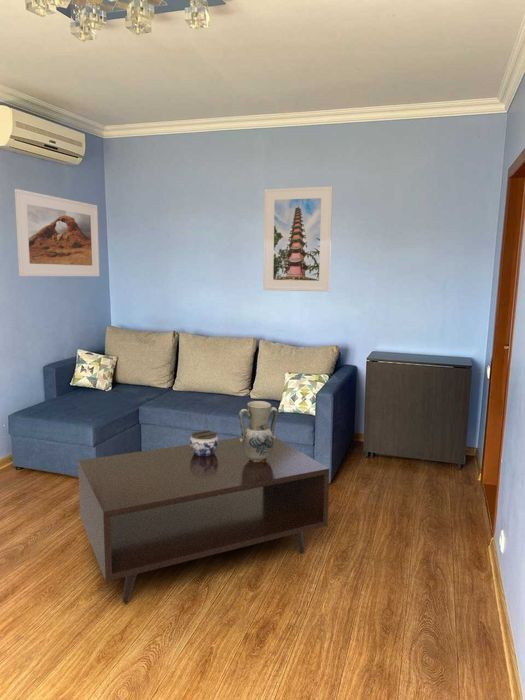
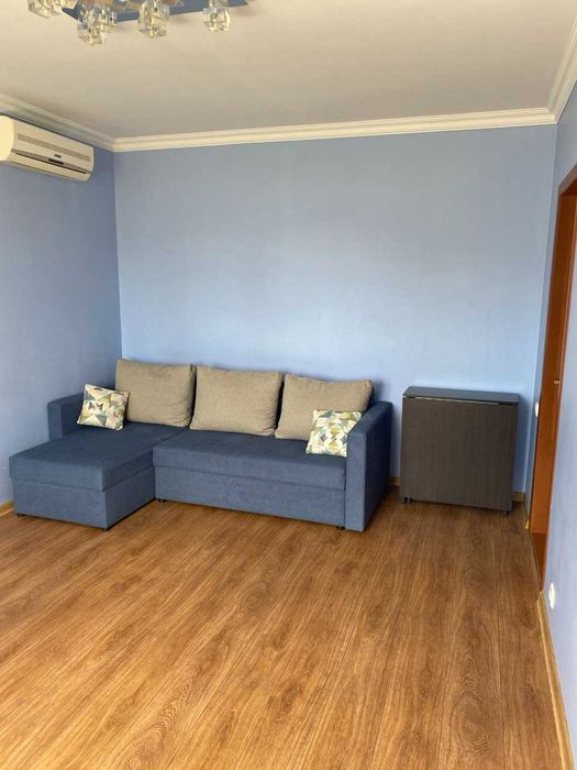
- coffee table [77,436,330,604]
- jar [189,430,219,456]
- vase [238,400,279,462]
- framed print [14,188,100,277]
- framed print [262,185,334,293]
